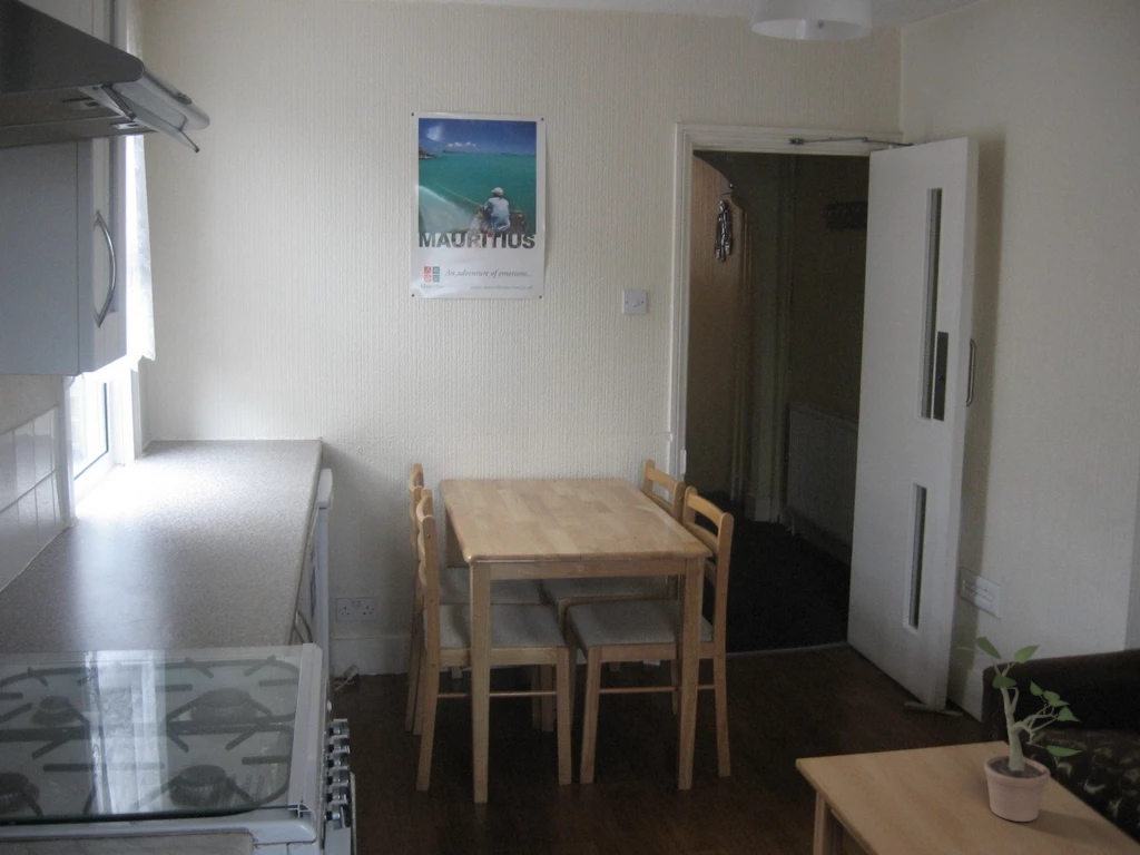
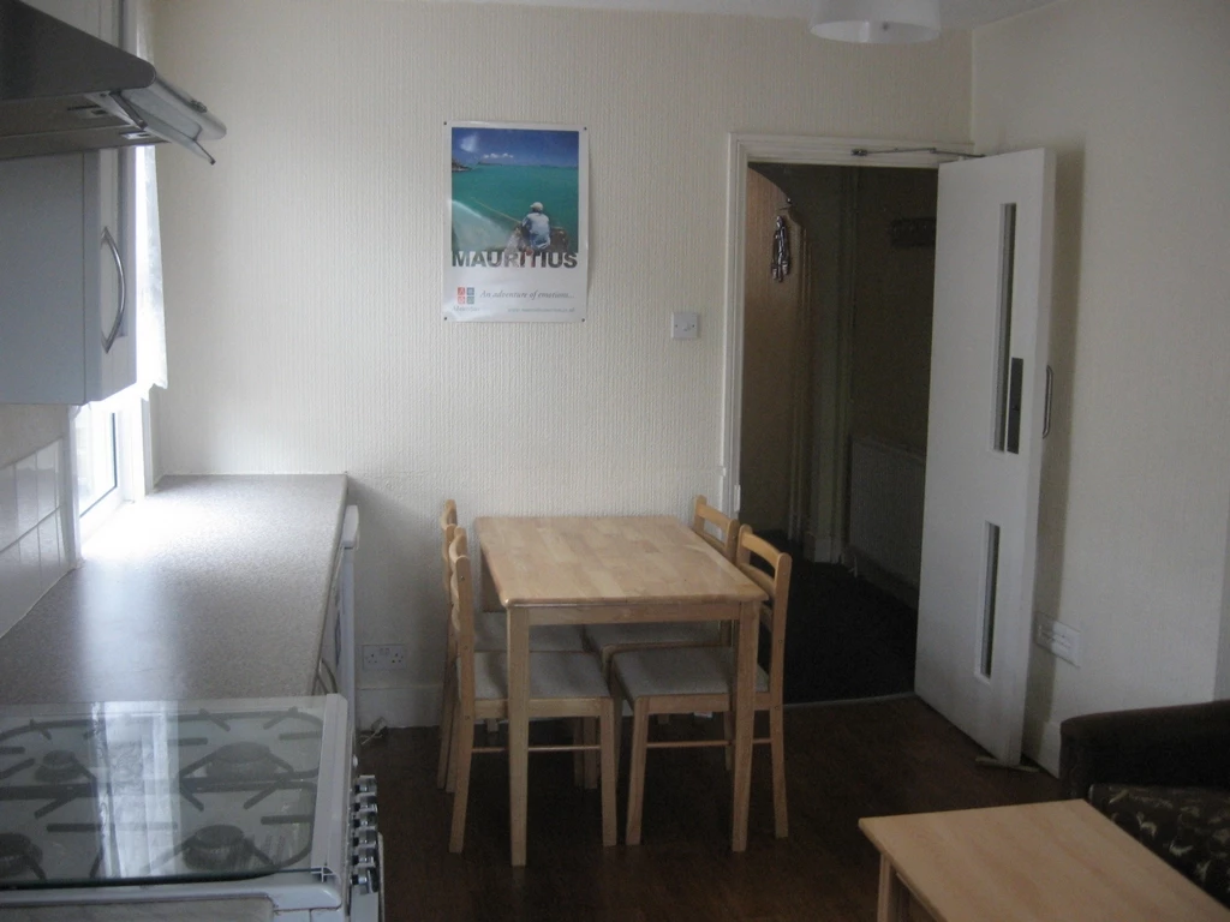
- potted plant [956,635,1083,823]
